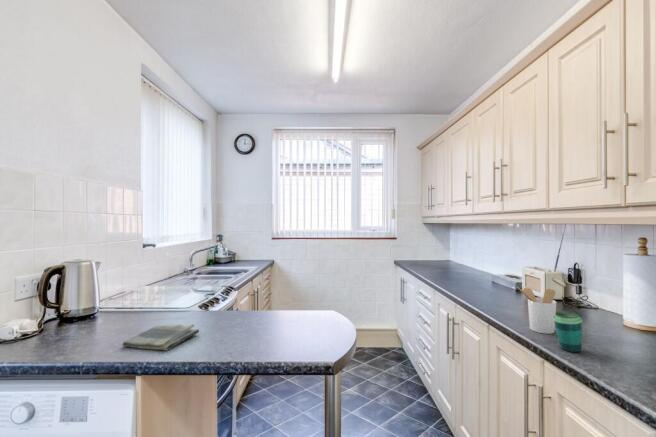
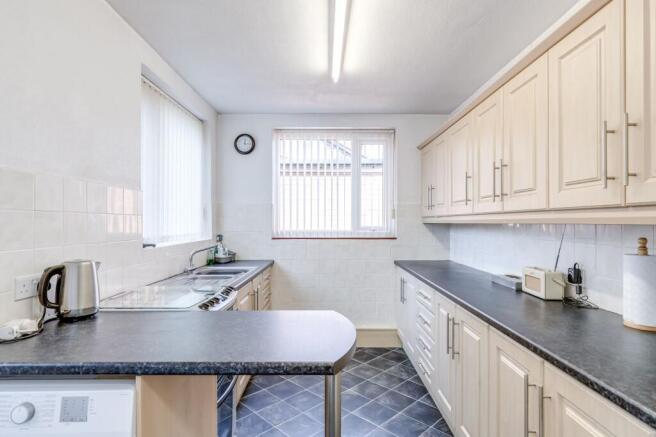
- dish towel [122,323,200,352]
- utensil holder [516,286,557,335]
- cup [553,310,583,353]
